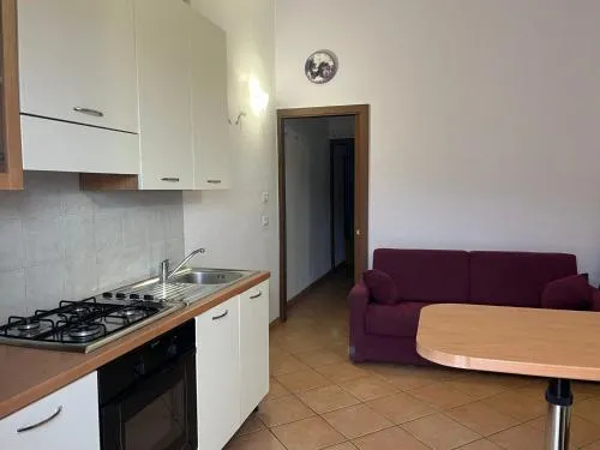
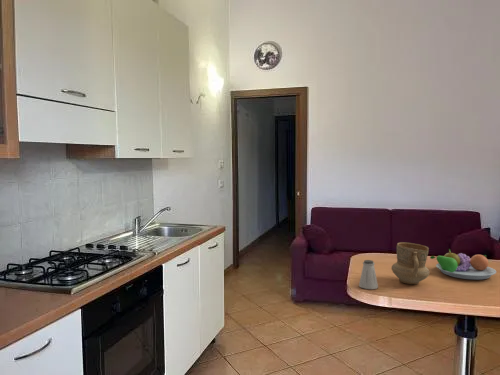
+ saltshaker [358,259,379,290]
+ fruit bowl [429,248,497,281]
+ mug [391,241,430,285]
